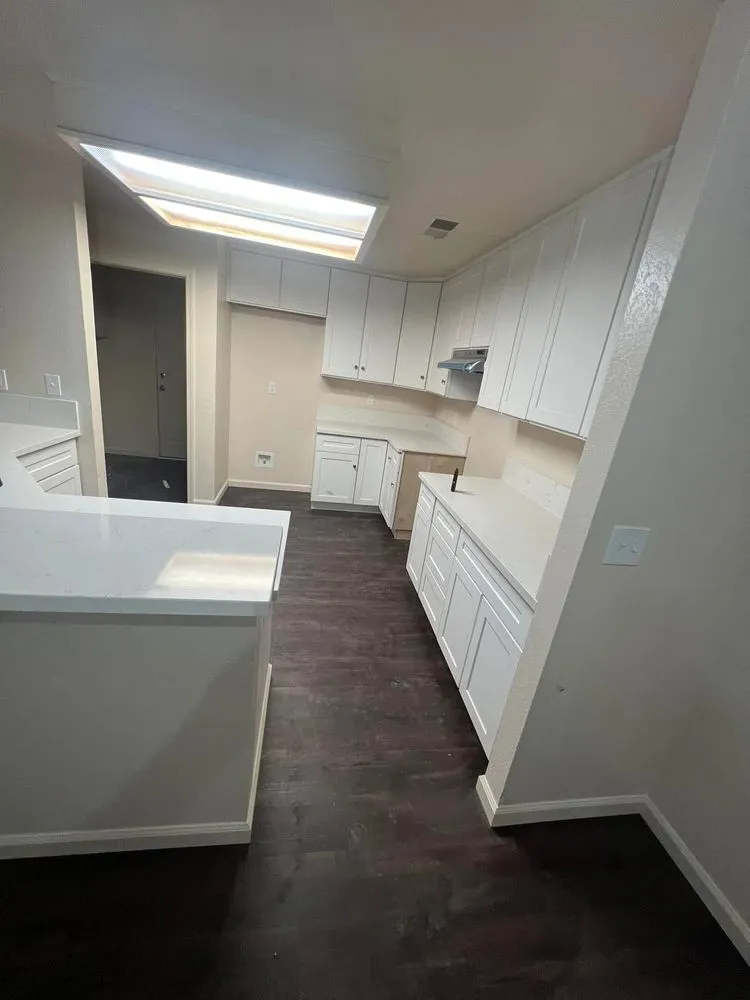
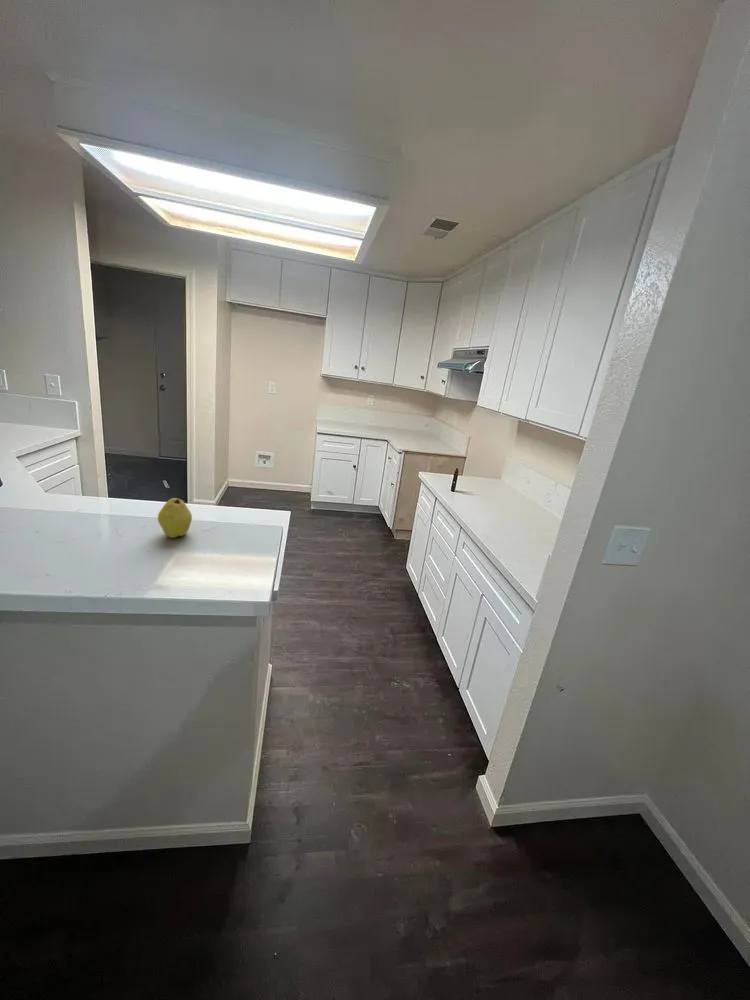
+ fruit [157,497,193,539]
